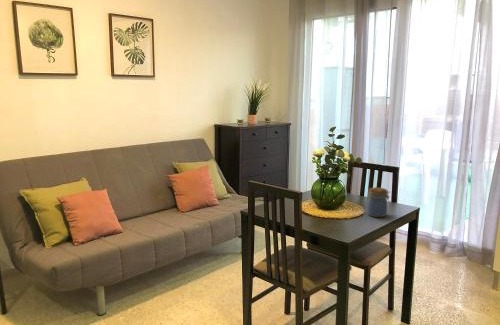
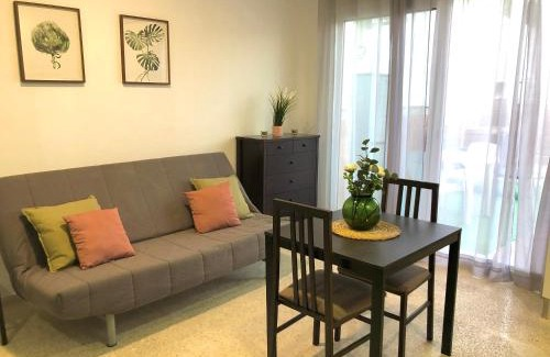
- jar [366,186,391,218]
